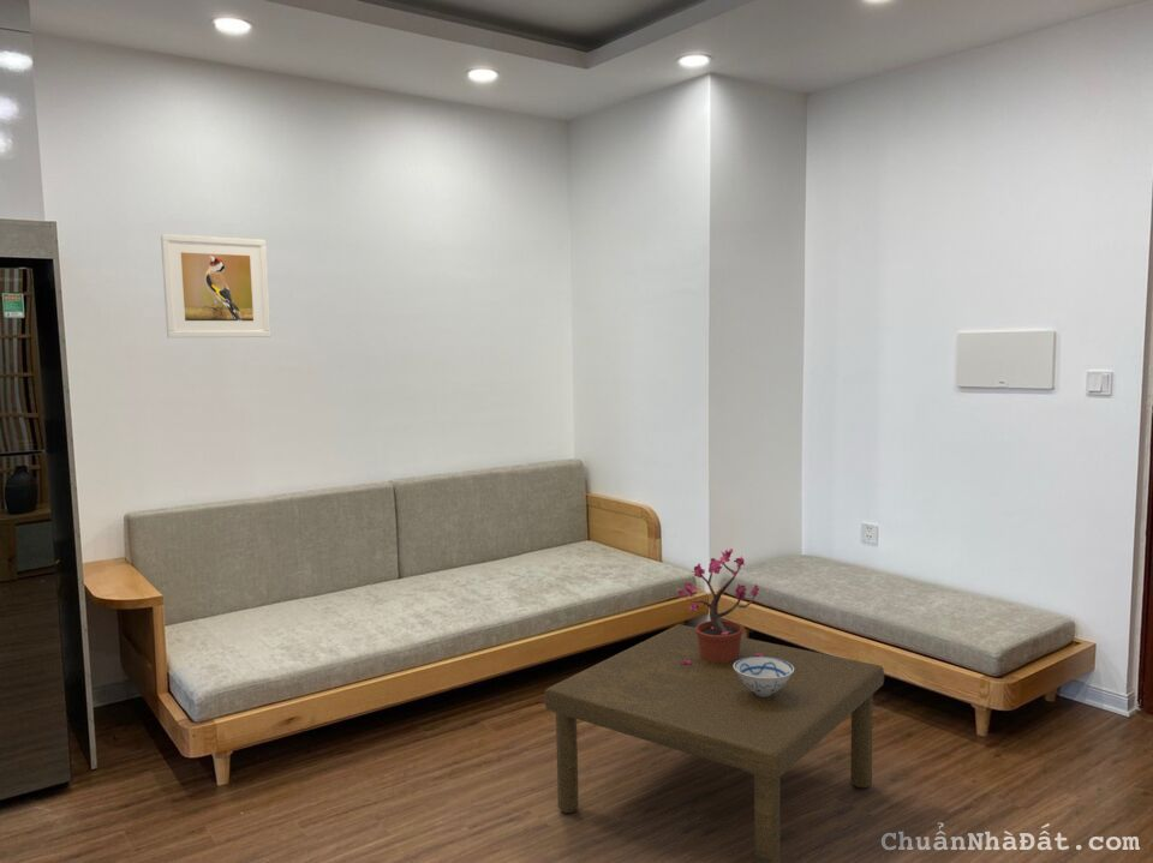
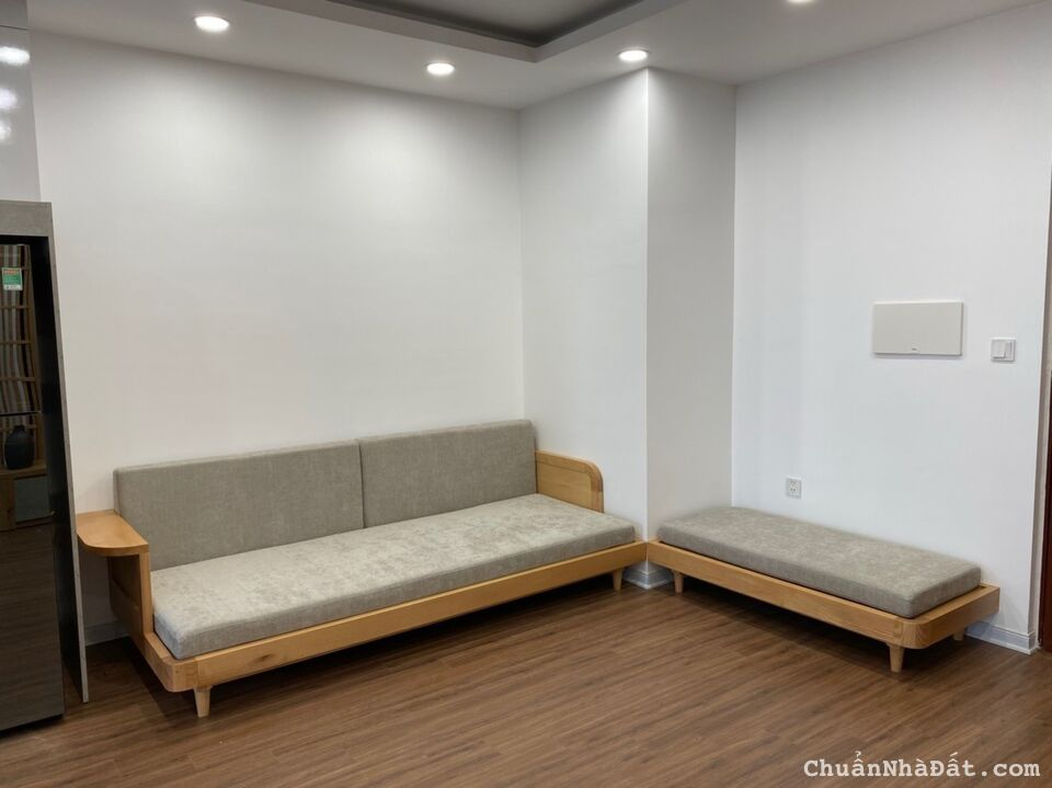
- coffee table [543,623,885,863]
- potted plant [677,547,763,665]
- ceramic bowl [734,657,794,696]
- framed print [160,233,271,338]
